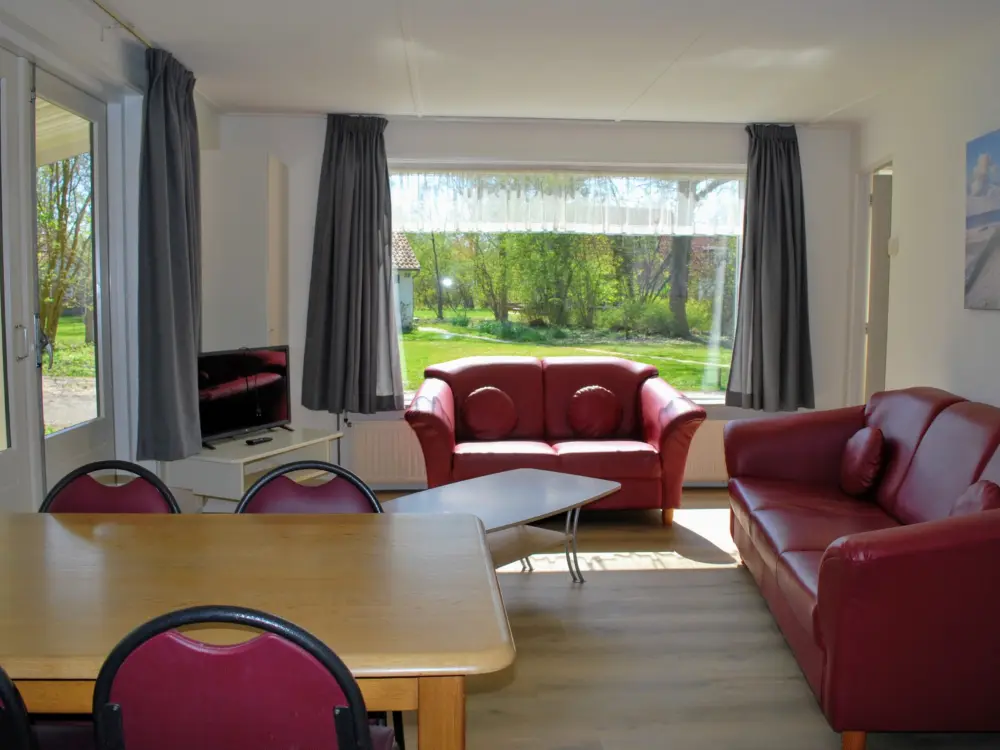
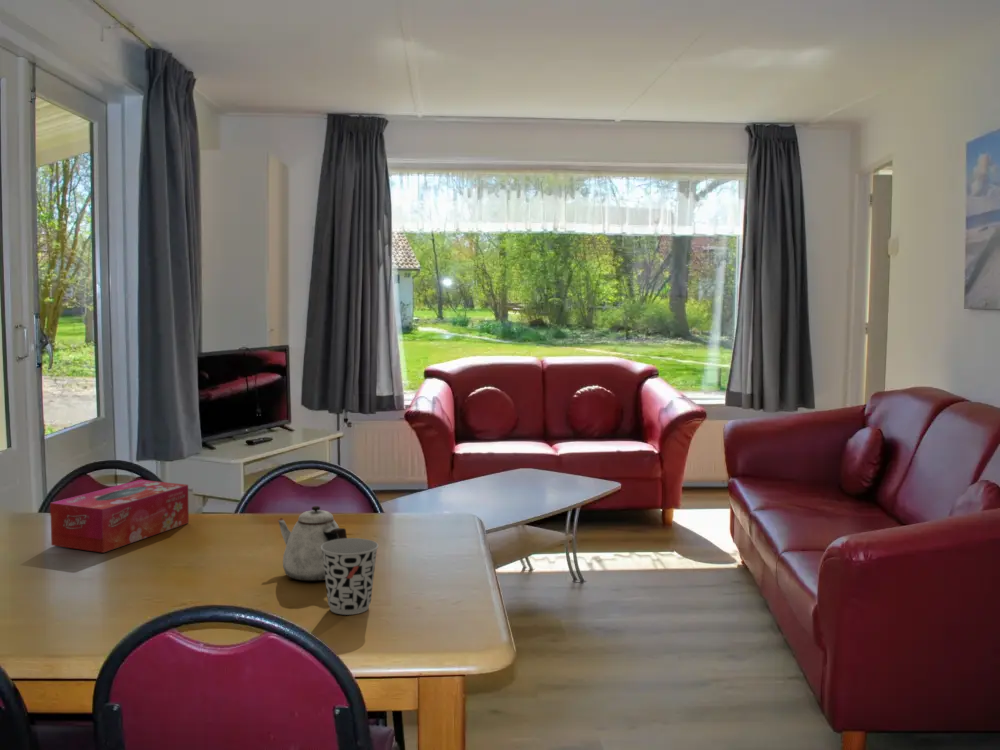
+ teapot [277,505,348,582]
+ tissue box [49,479,190,554]
+ cup [321,537,379,616]
